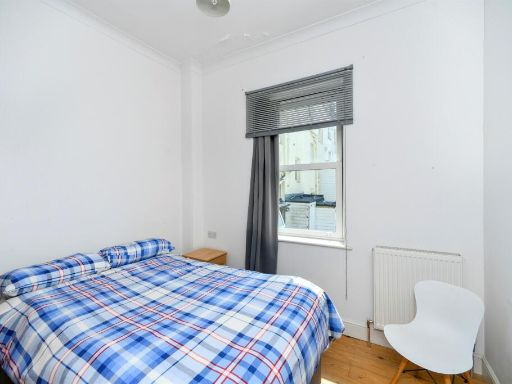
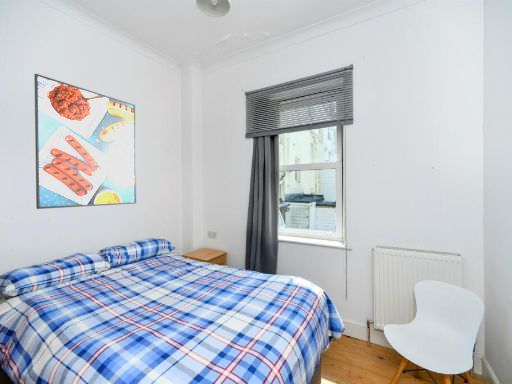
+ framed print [33,73,137,210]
